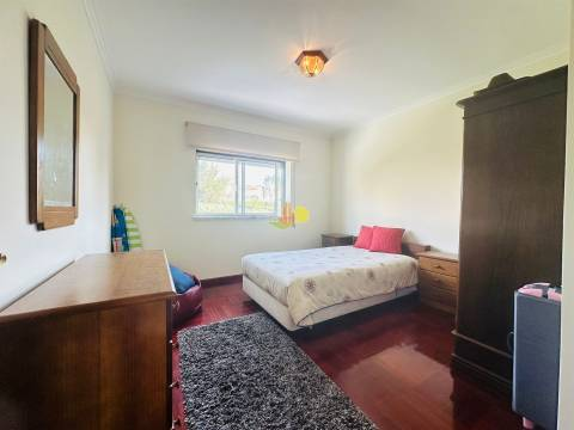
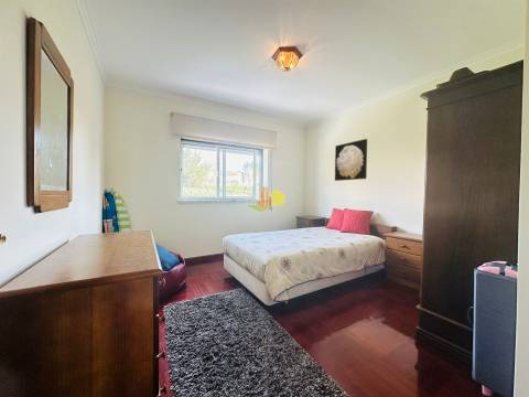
+ wall art [334,138,368,182]
